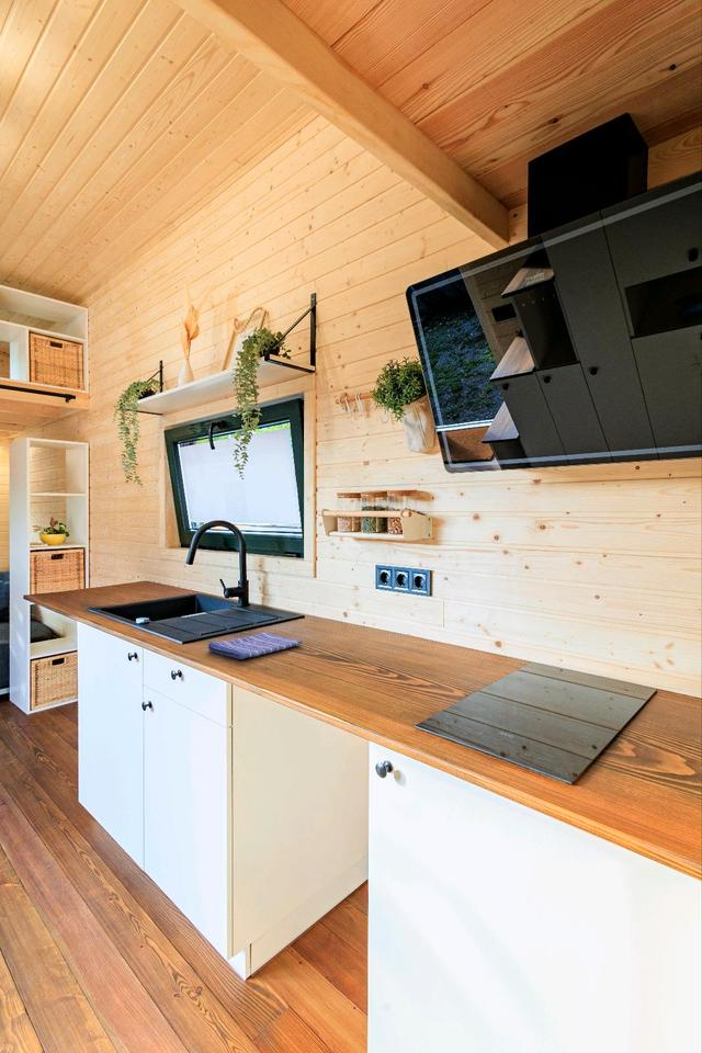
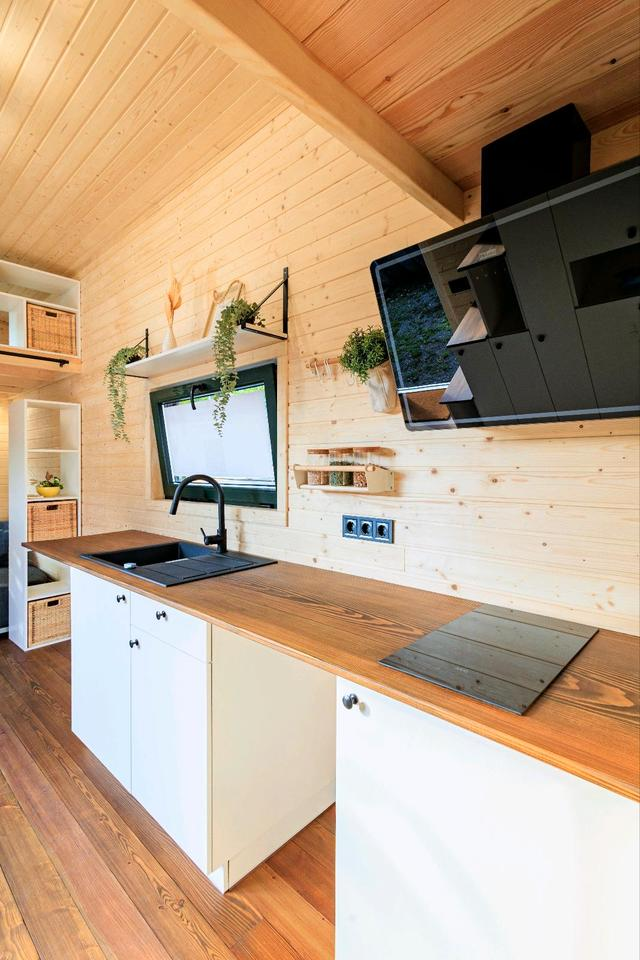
- dish towel [206,631,303,660]
